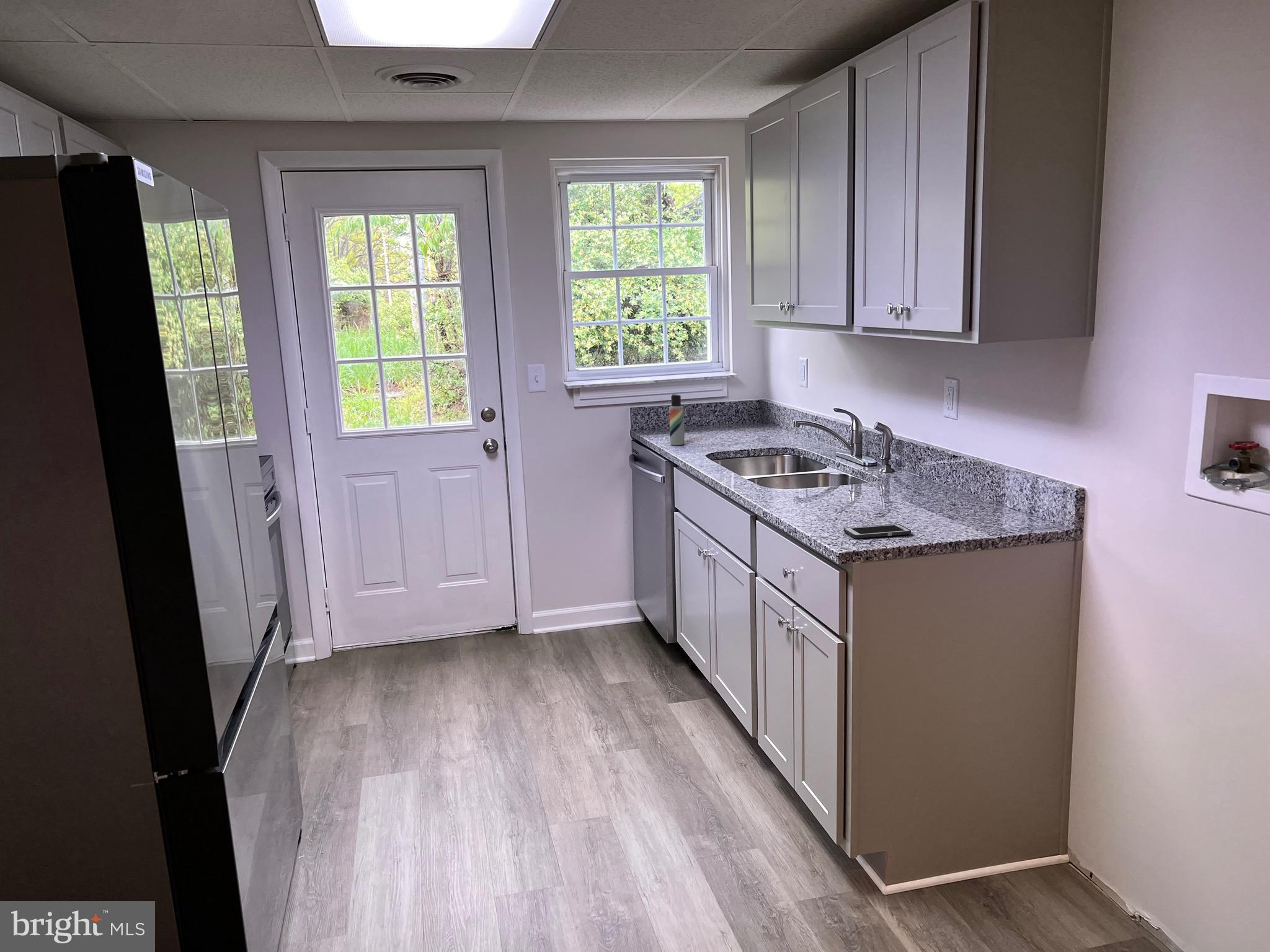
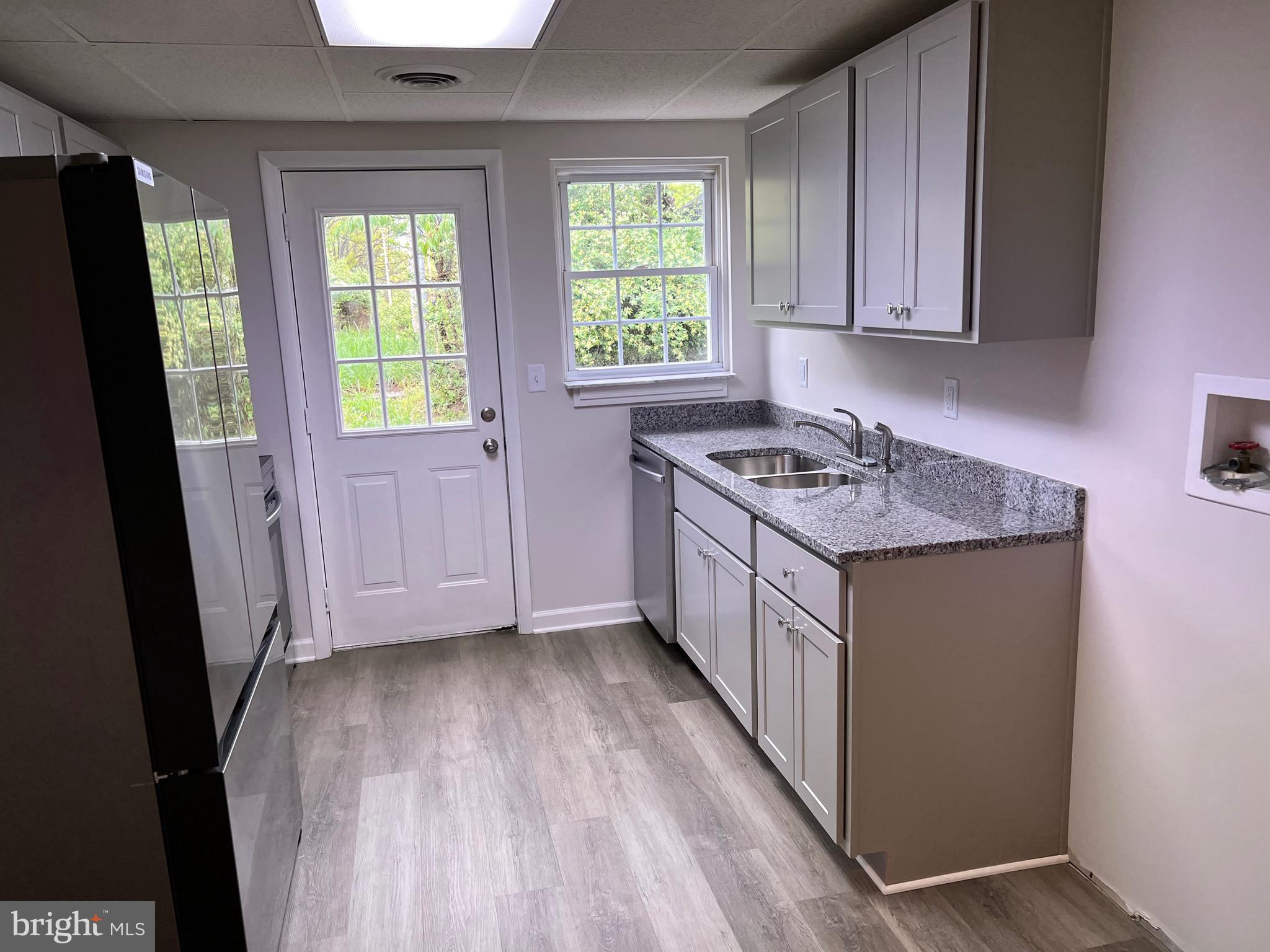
- cell phone [843,524,912,539]
- lotion bottle [668,394,685,446]
